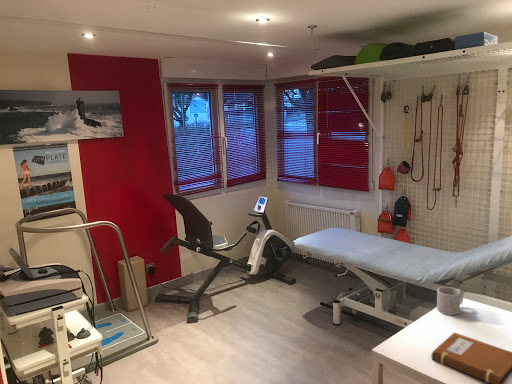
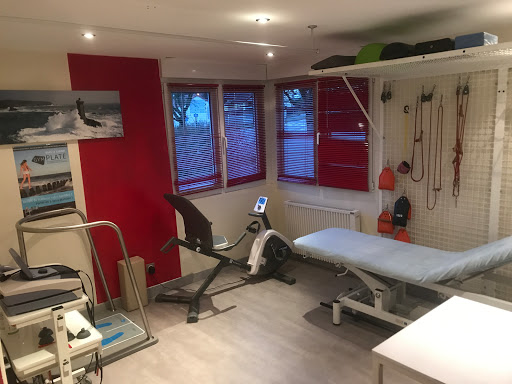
- mug [436,286,464,316]
- notebook [431,331,512,384]
